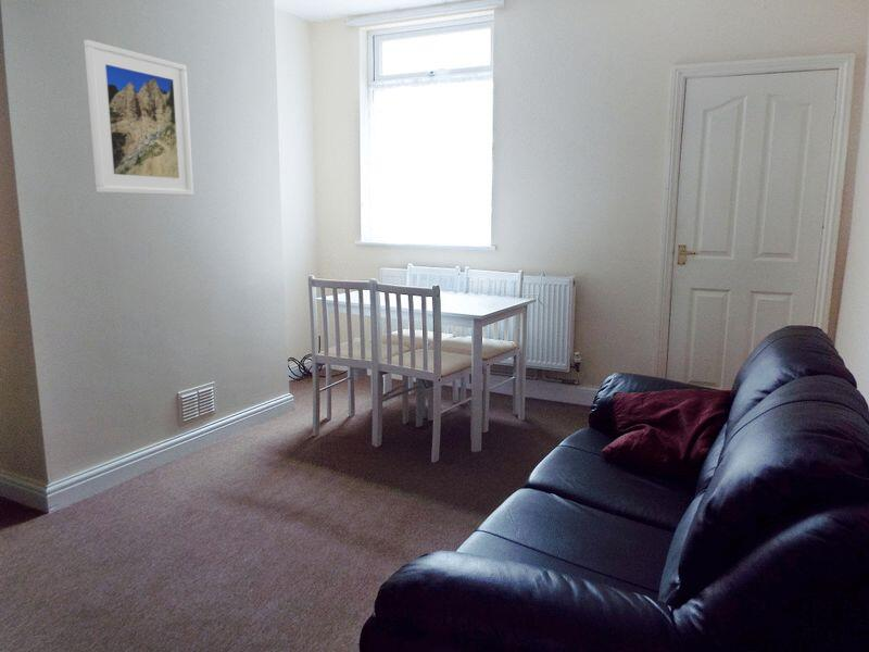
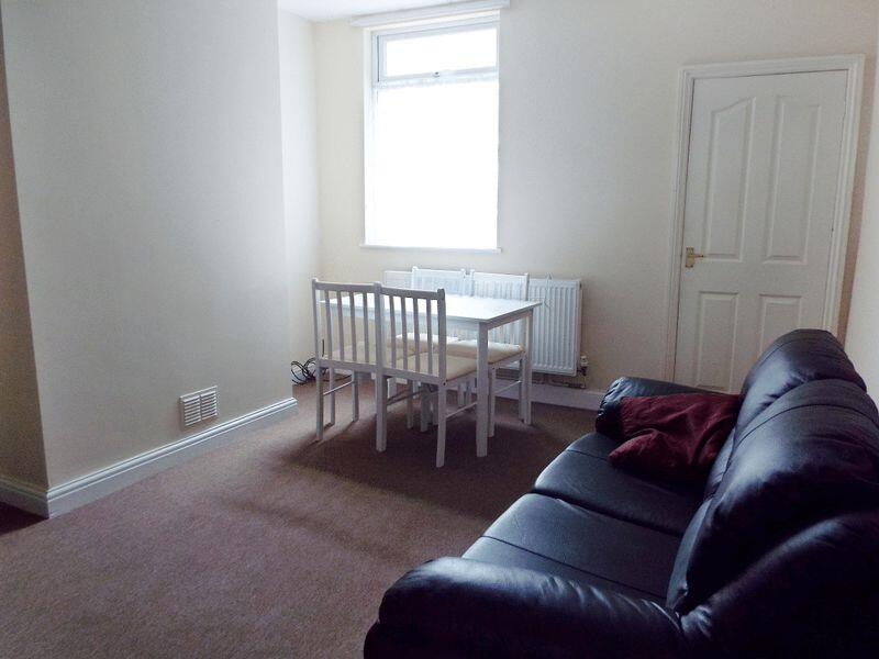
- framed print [83,39,194,197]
